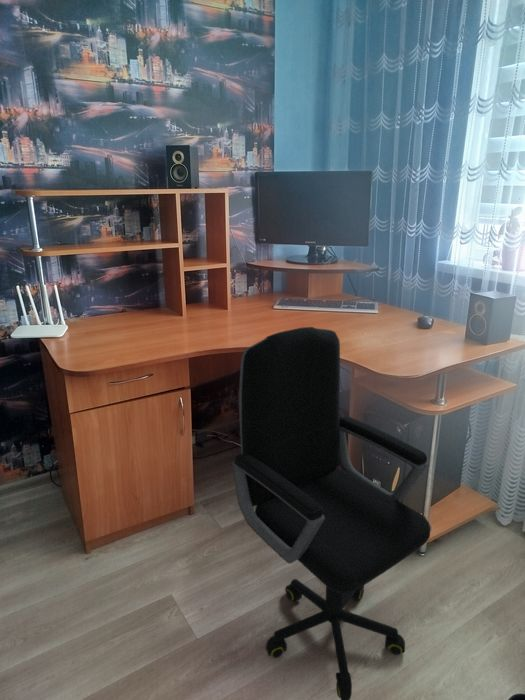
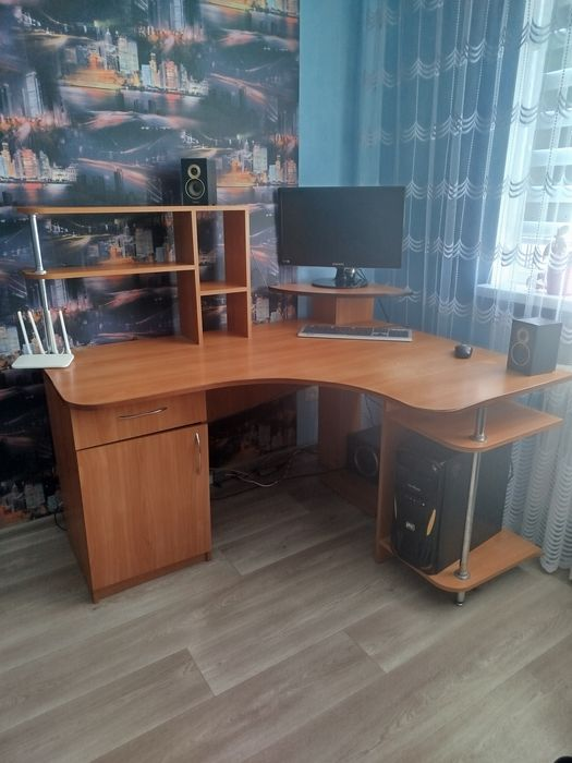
- office chair [231,326,432,700]
